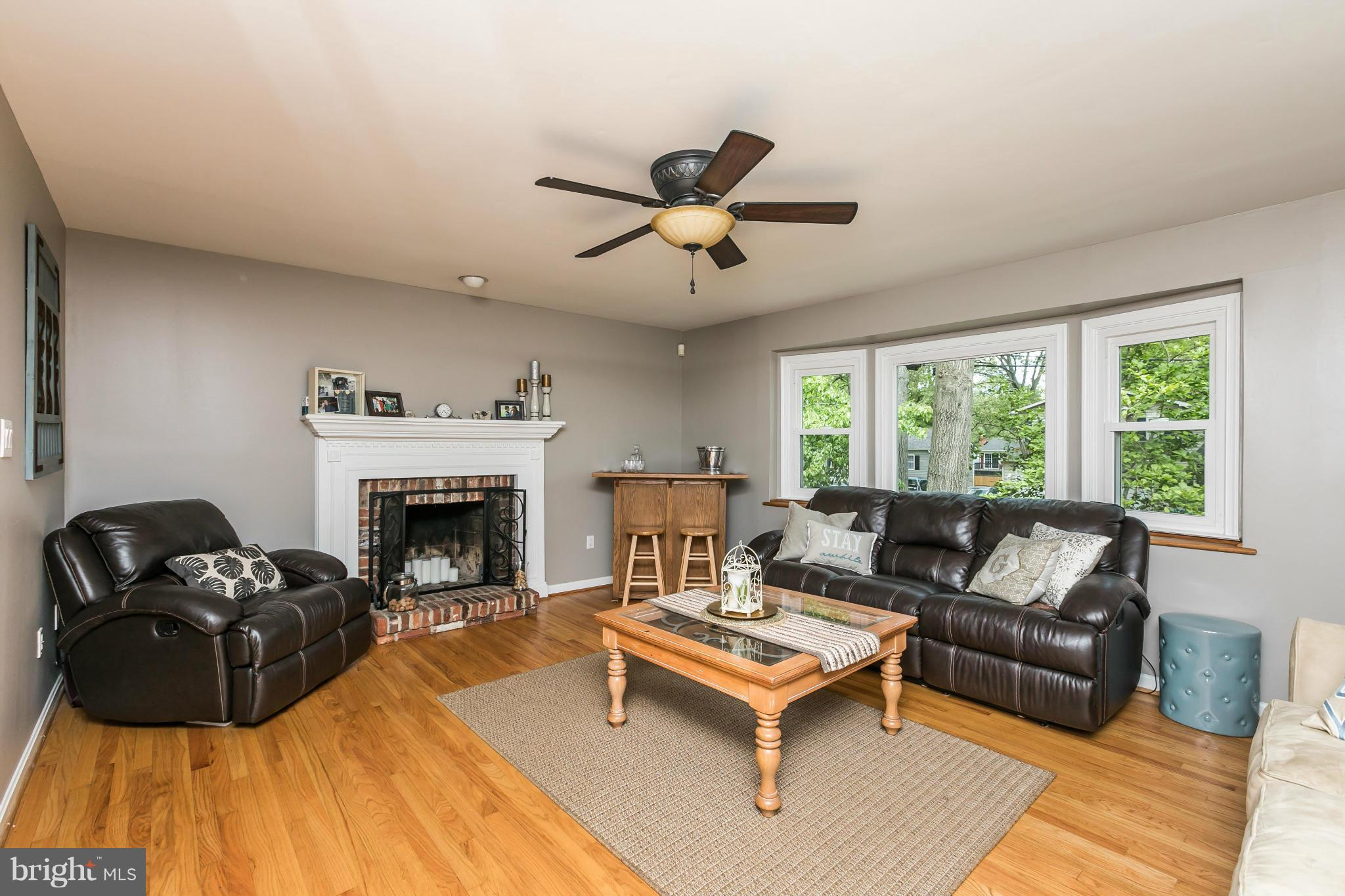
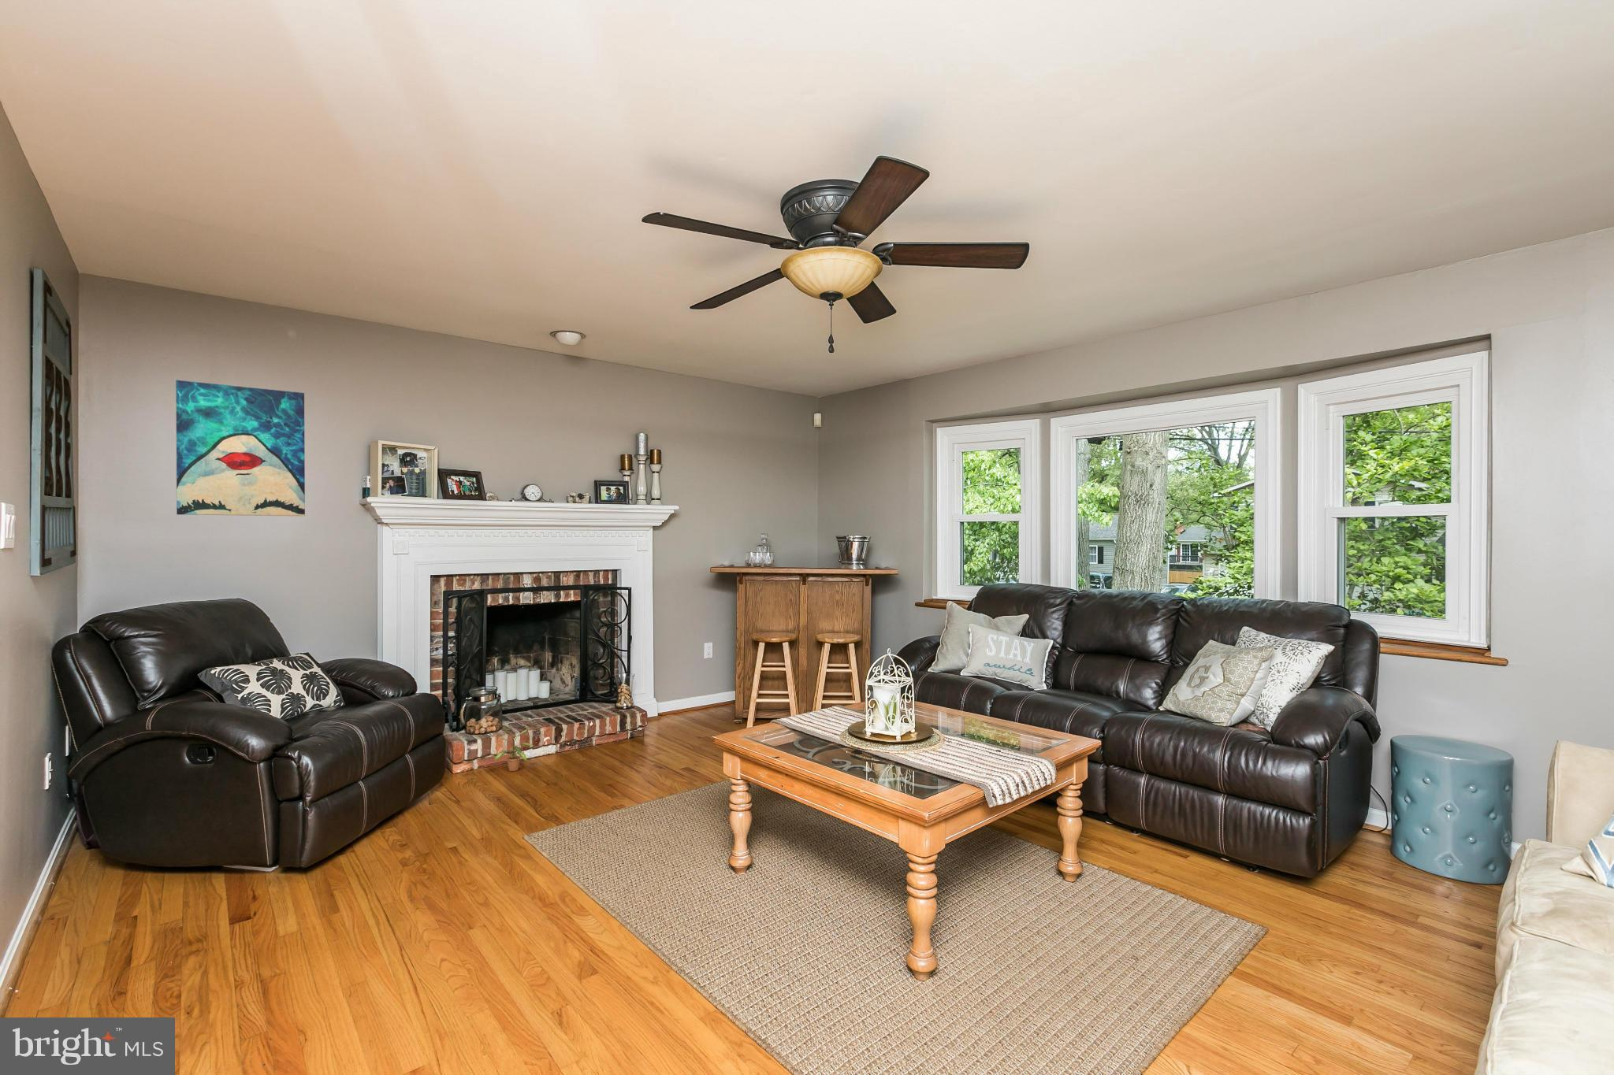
+ potted plant [494,726,535,771]
+ wall art [175,379,306,517]
